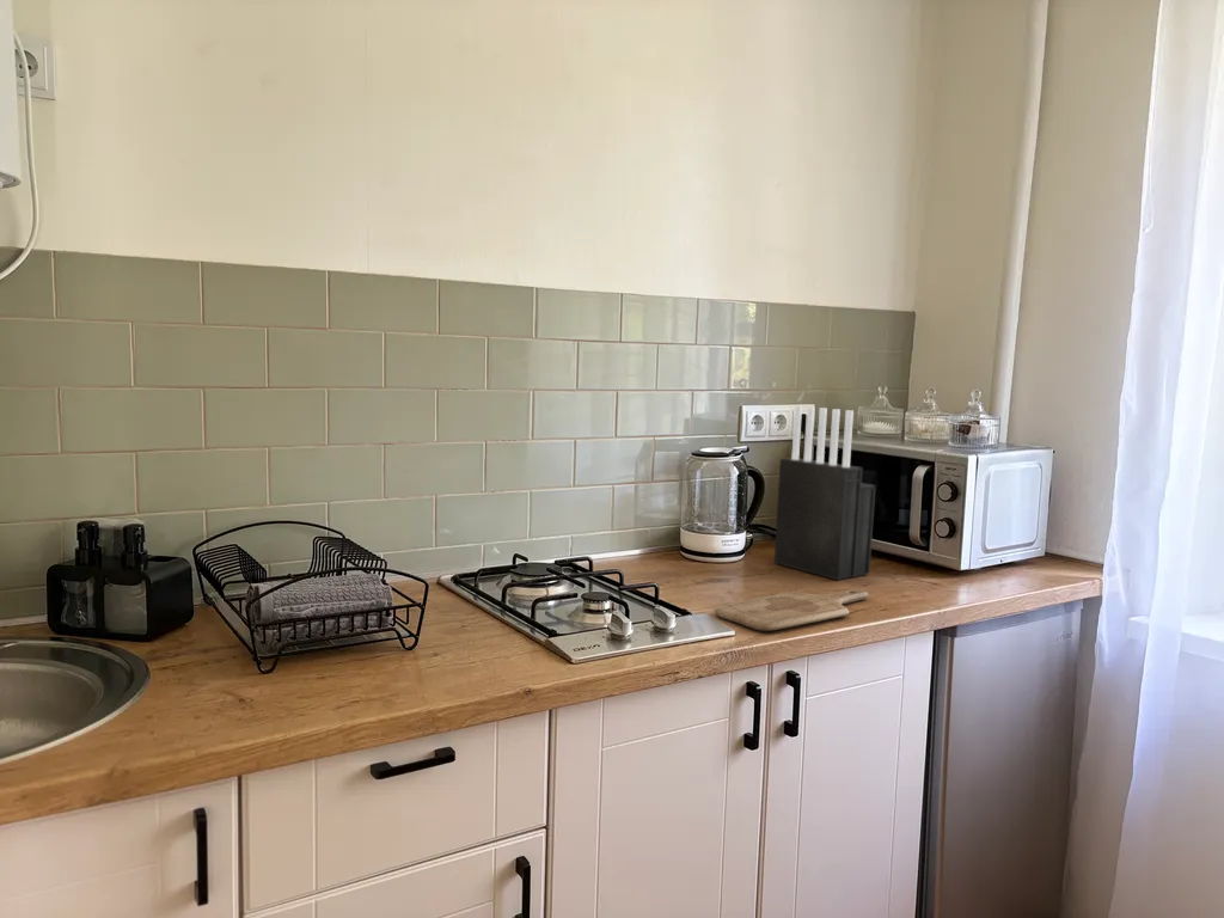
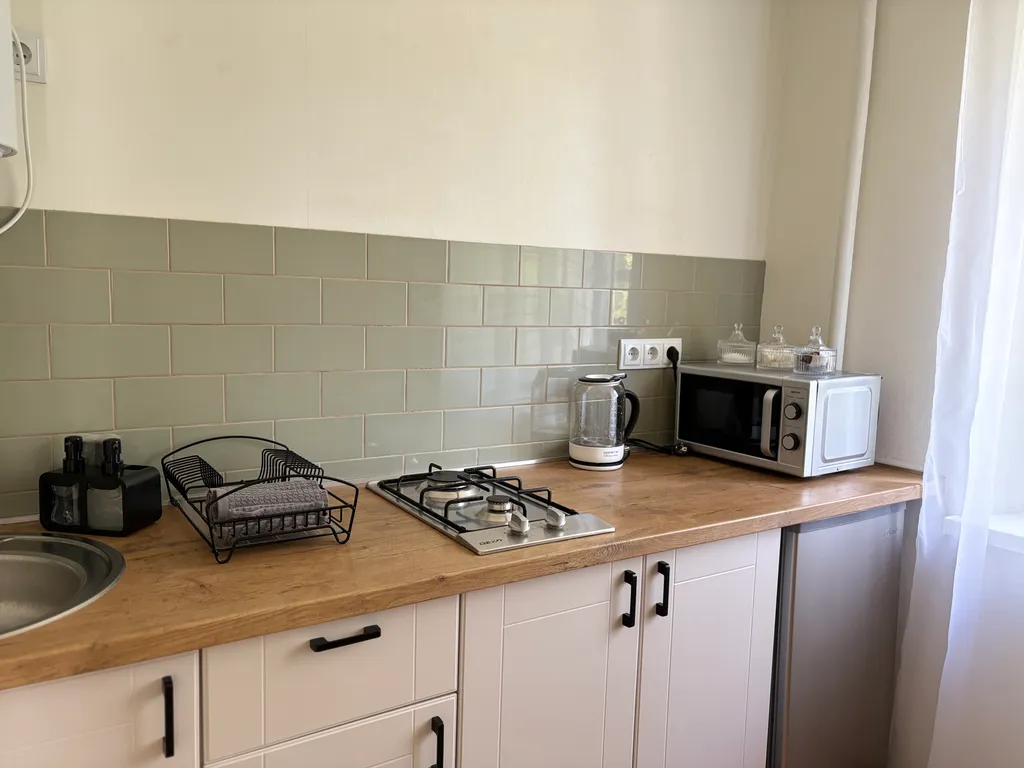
- cutting board [714,588,870,632]
- knife block [773,404,877,581]
